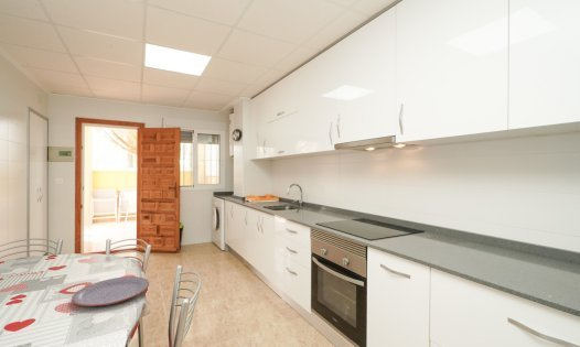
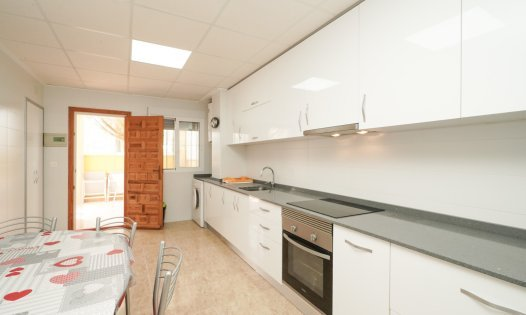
- plate [71,275,150,307]
